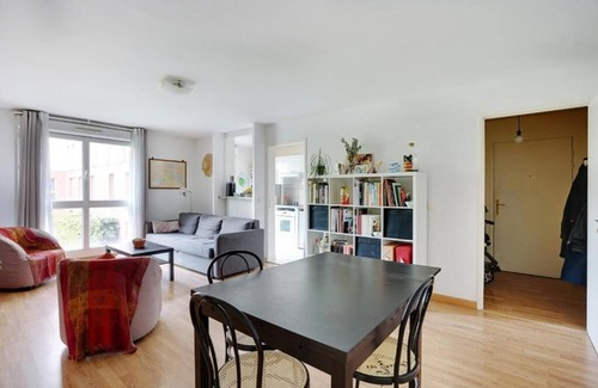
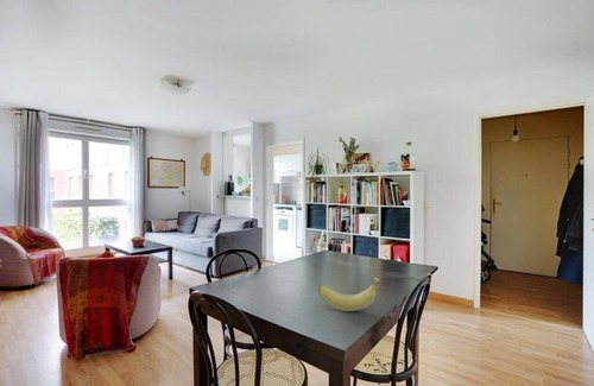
+ banana [317,277,380,312]
